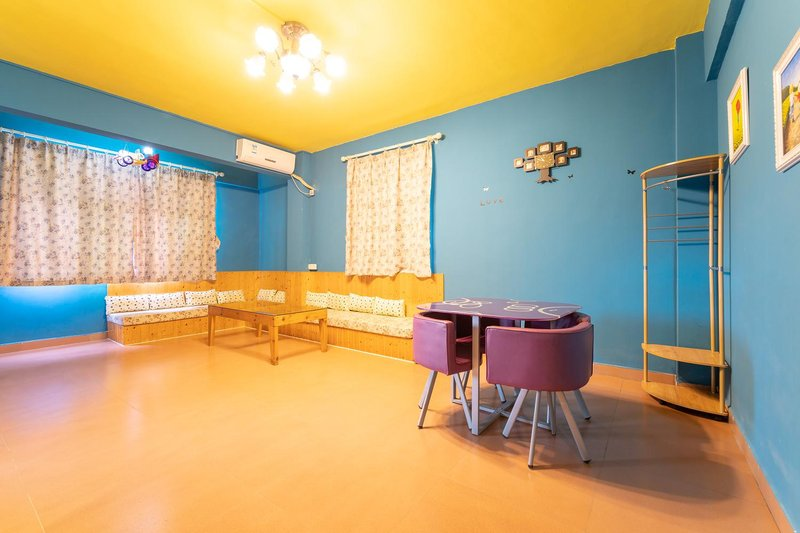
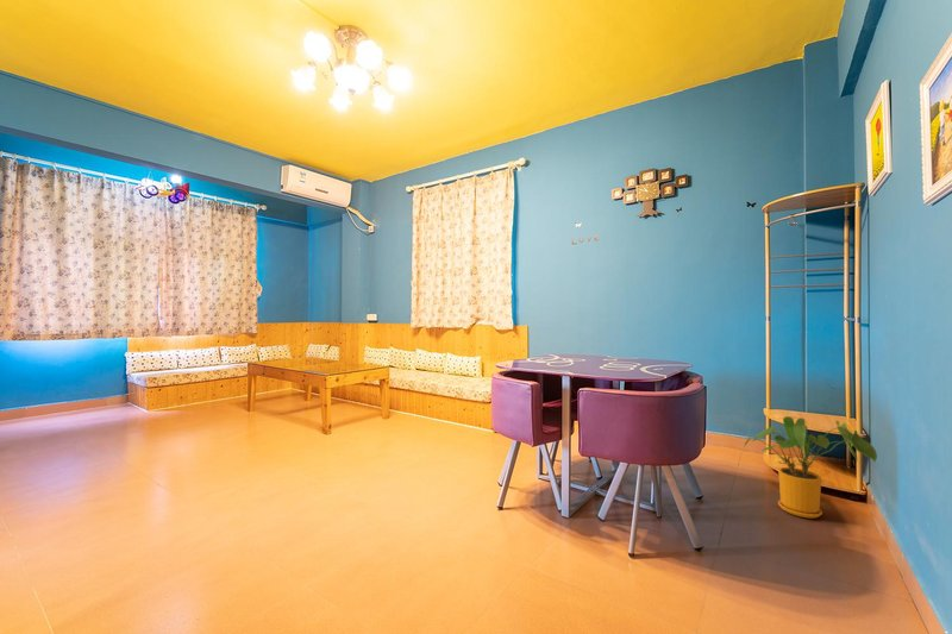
+ house plant [743,415,878,520]
